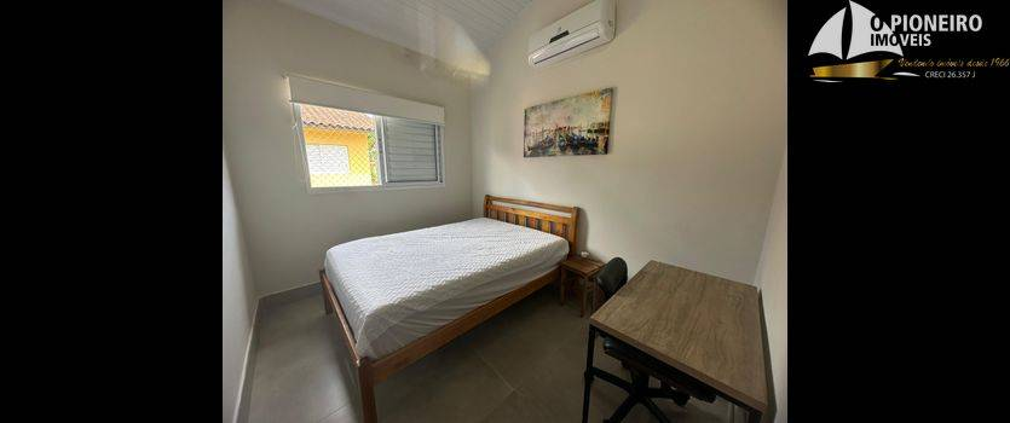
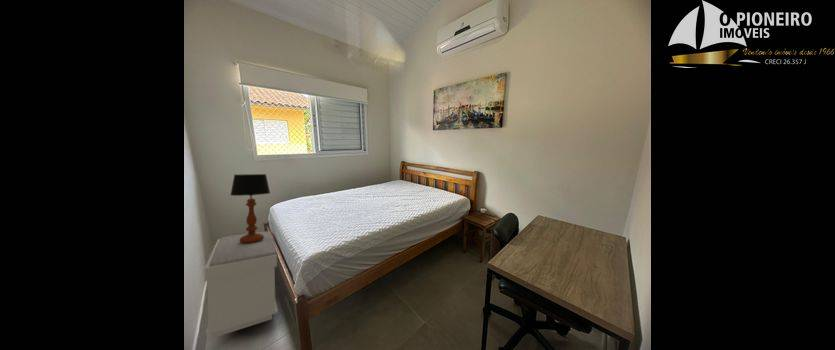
+ bench [204,231,279,339]
+ table lamp [230,173,271,243]
